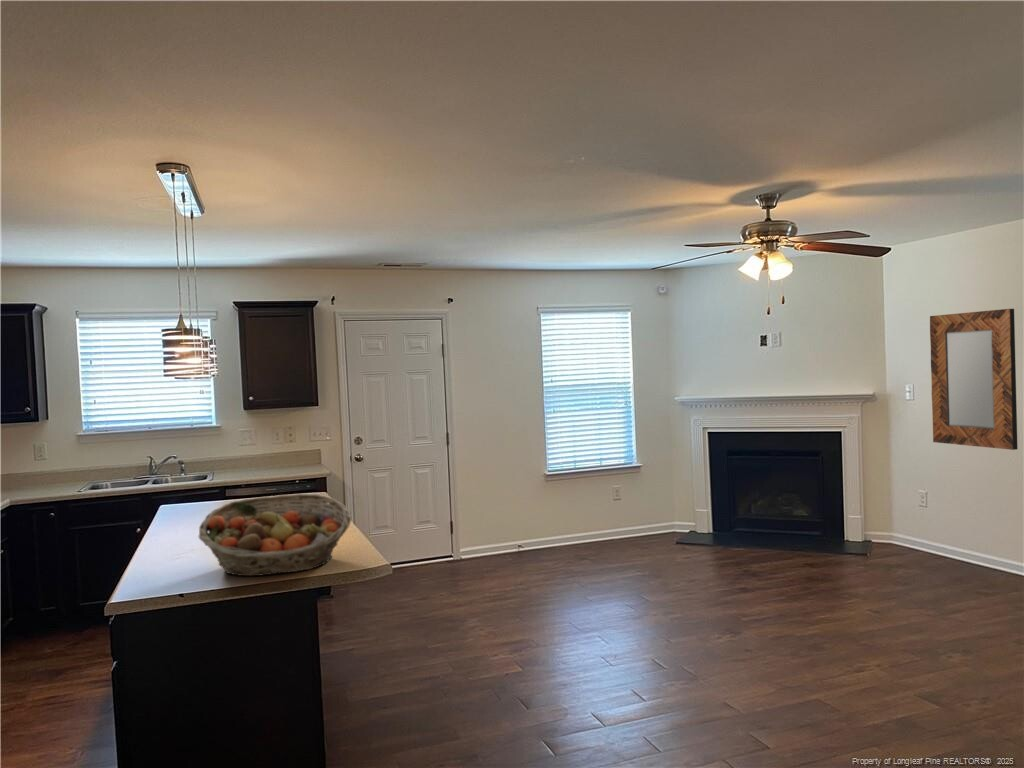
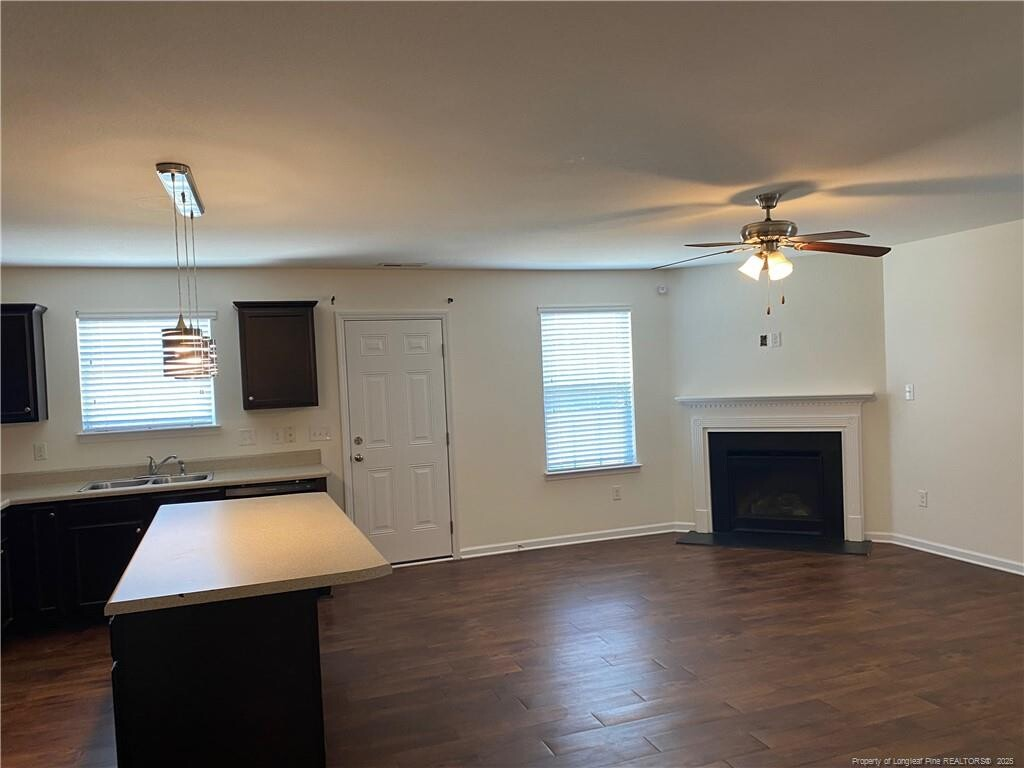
- fruit basket [198,493,352,577]
- home mirror [929,308,1018,451]
